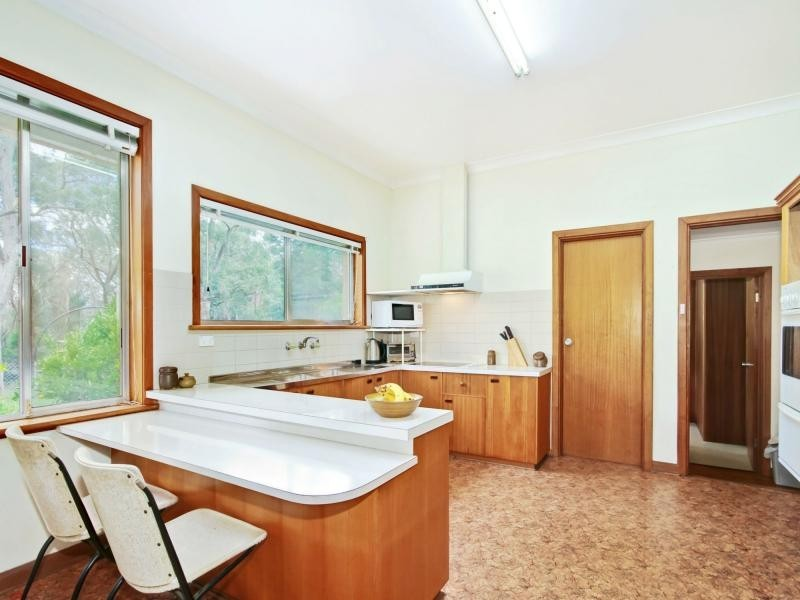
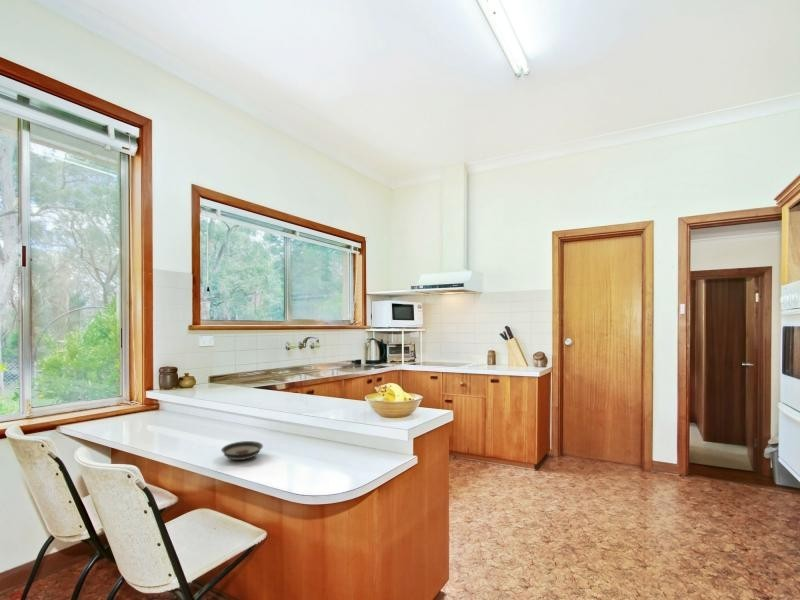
+ saucer [220,440,264,461]
